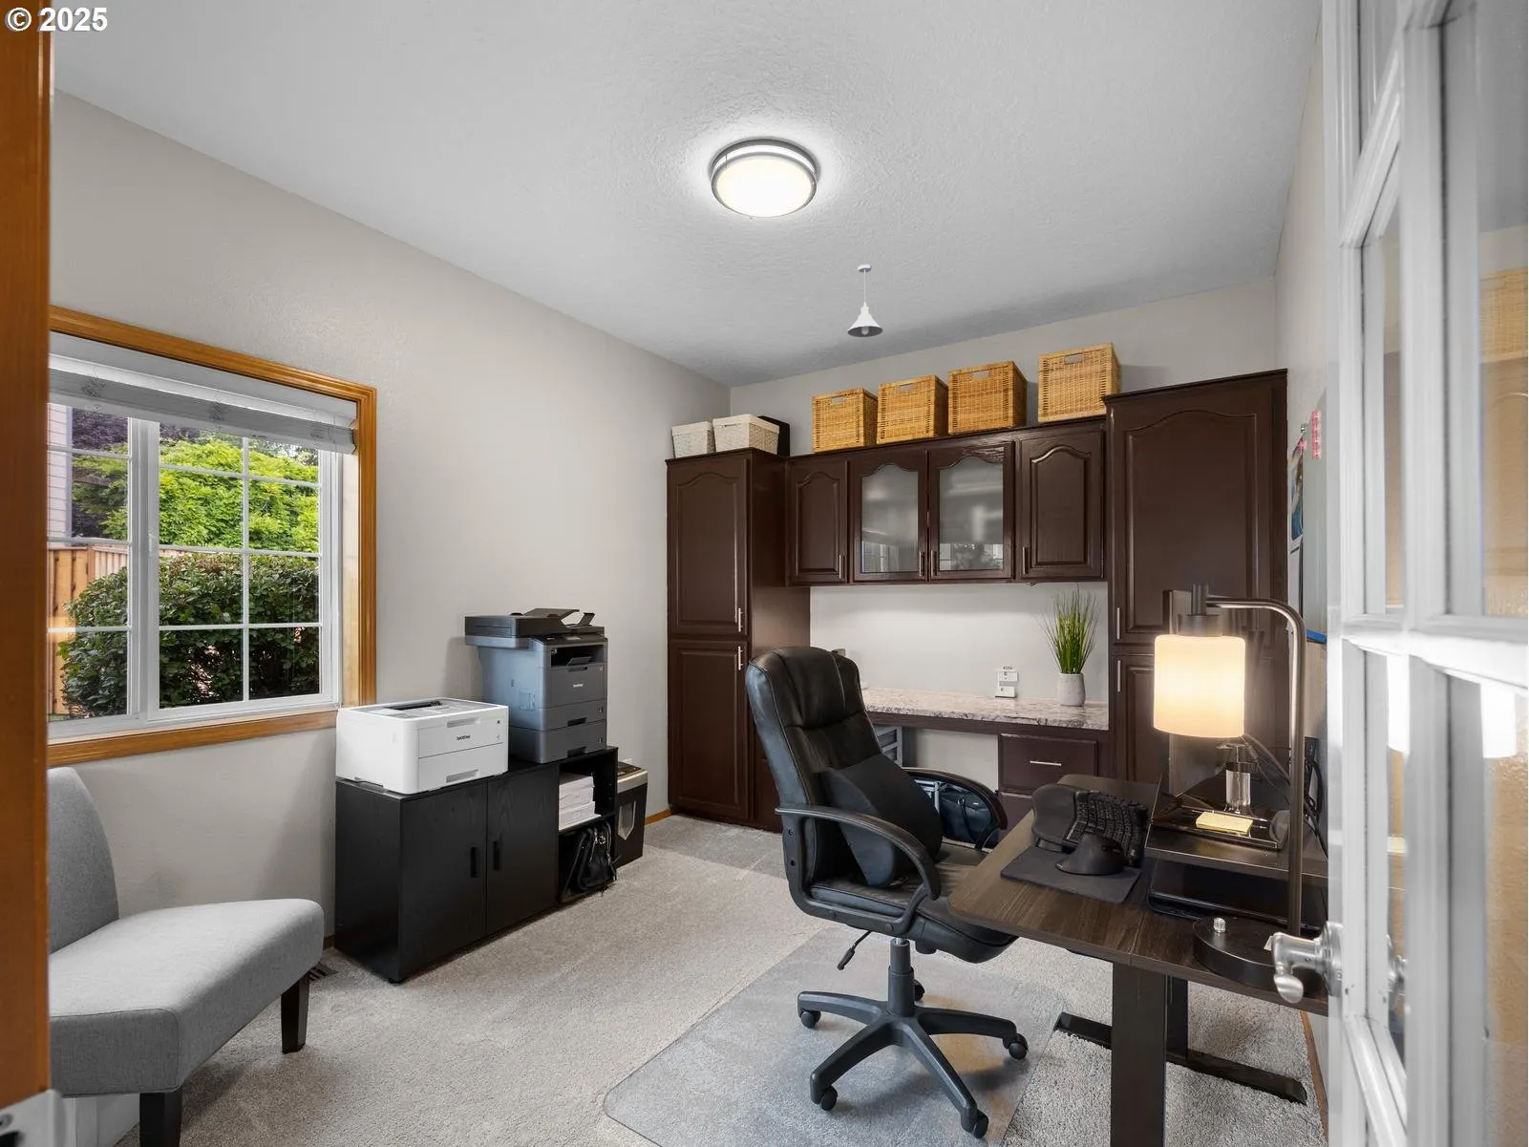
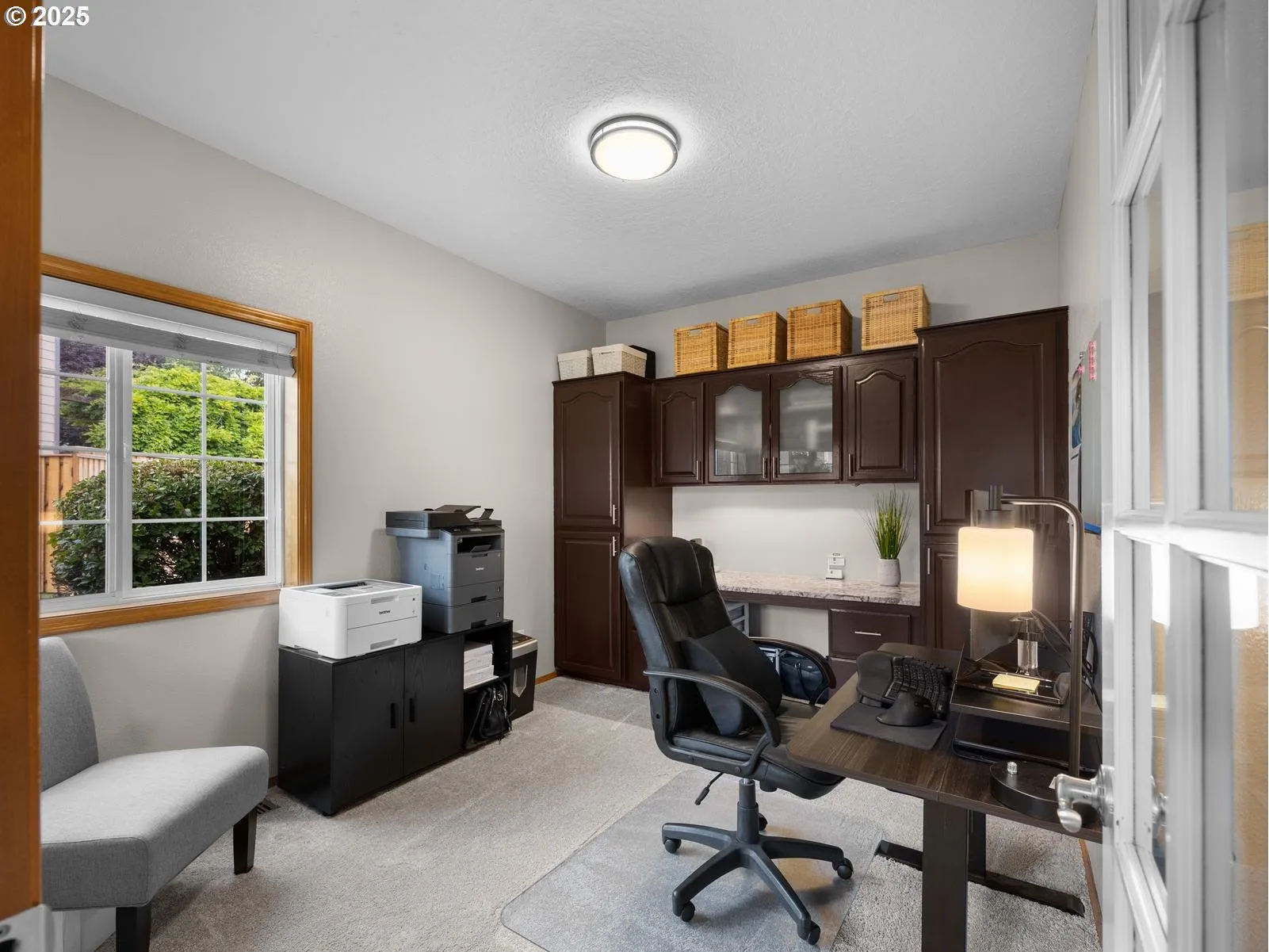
- pendant light [846,264,883,339]
